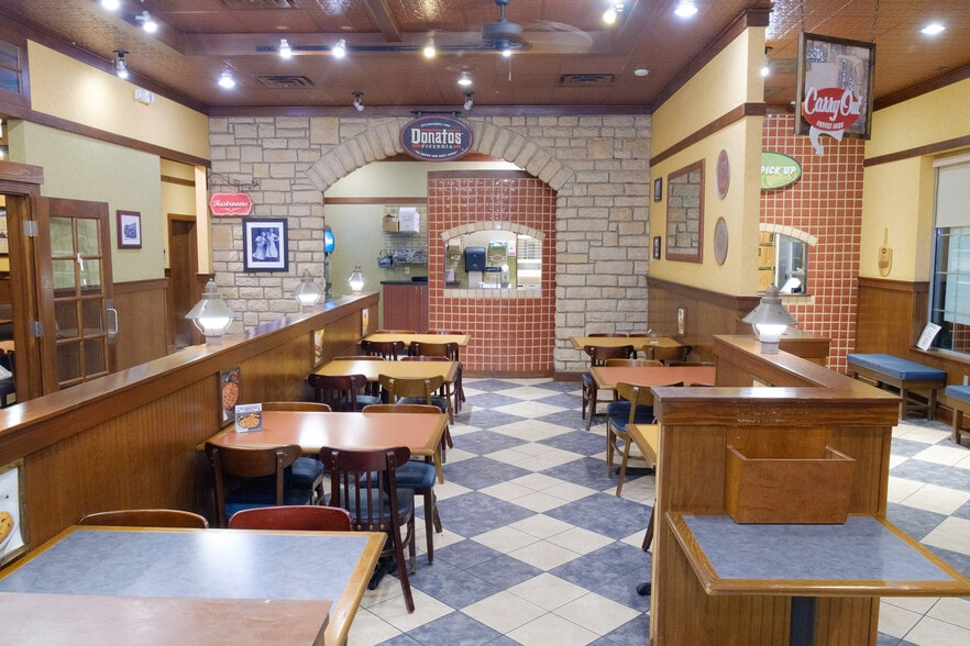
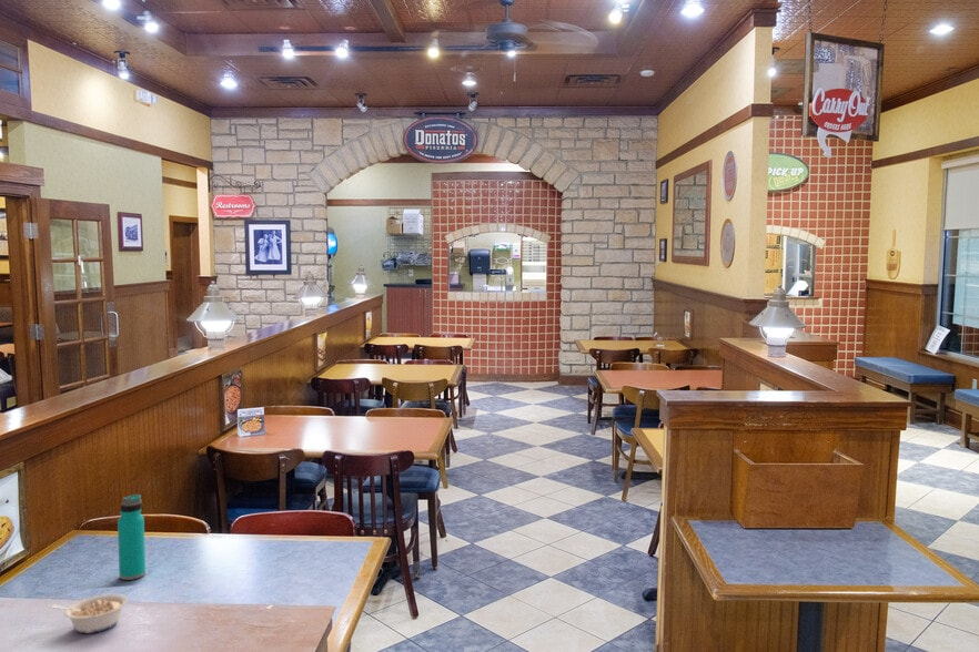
+ legume [51,593,129,634]
+ water bottle [117,493,147,581]
